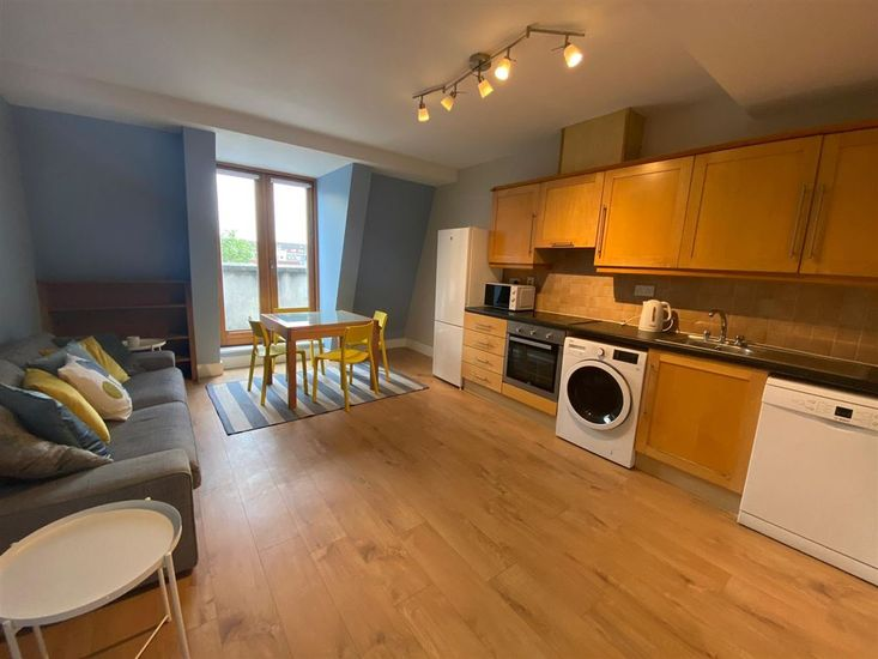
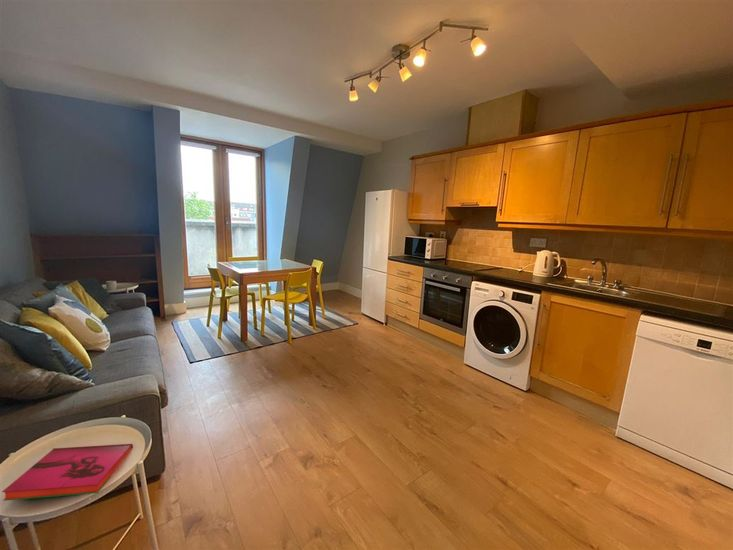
+ hardback book [1,443,134,502]
